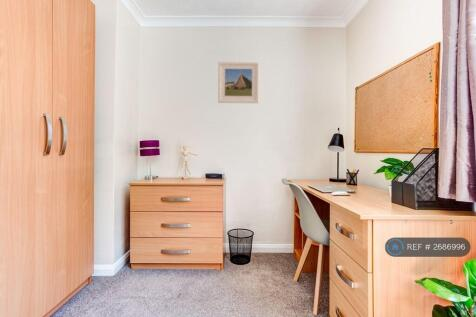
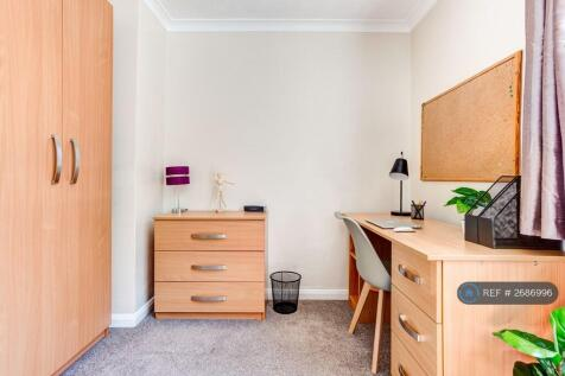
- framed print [217,61,260,104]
